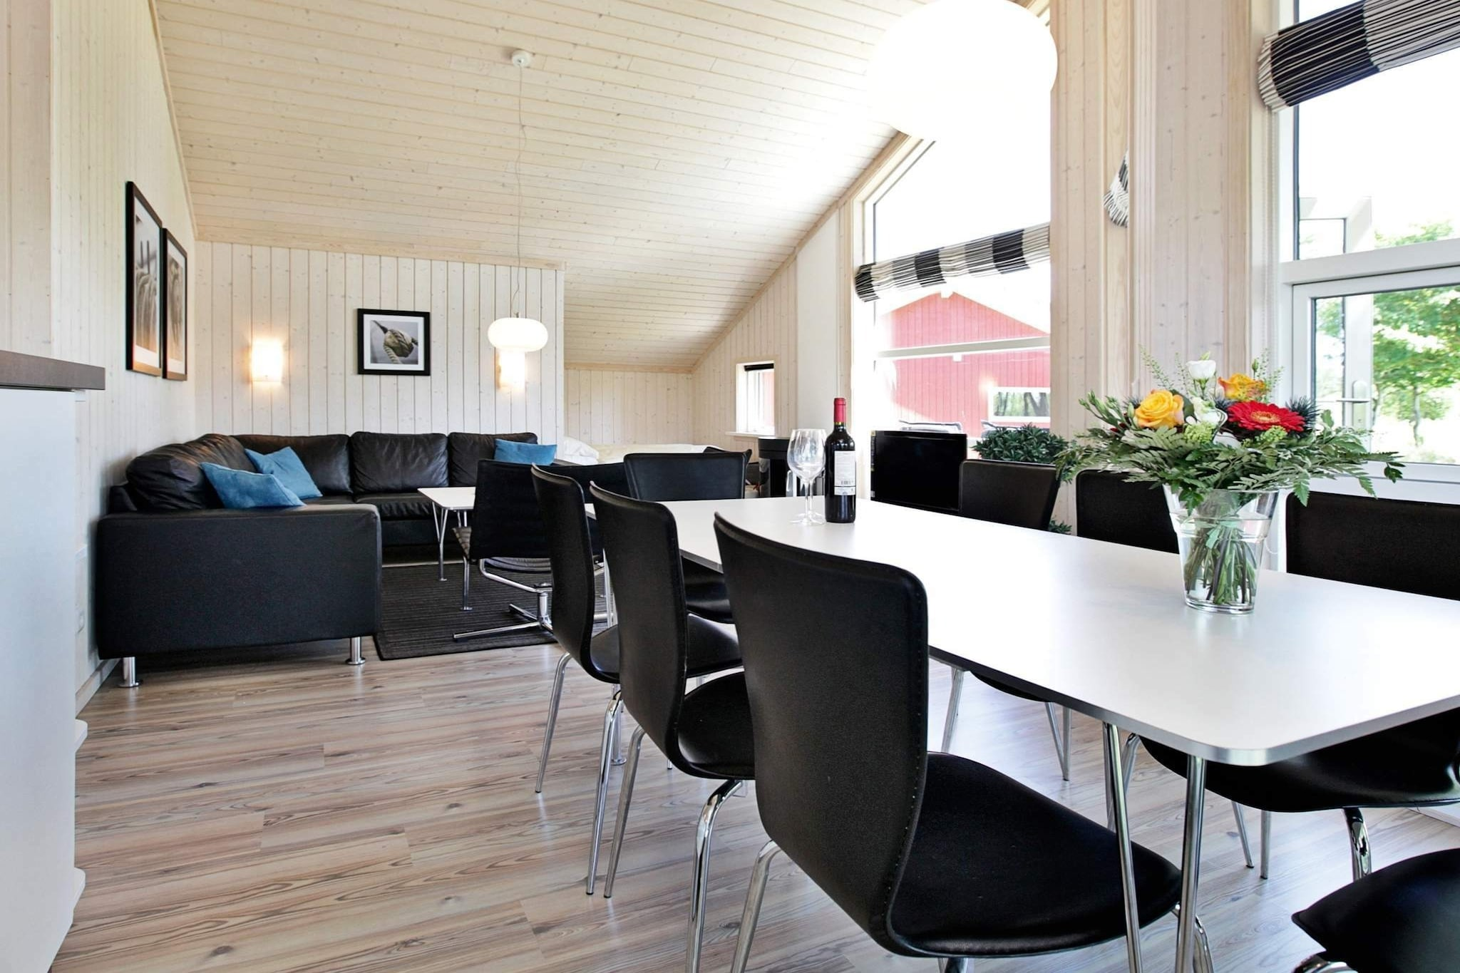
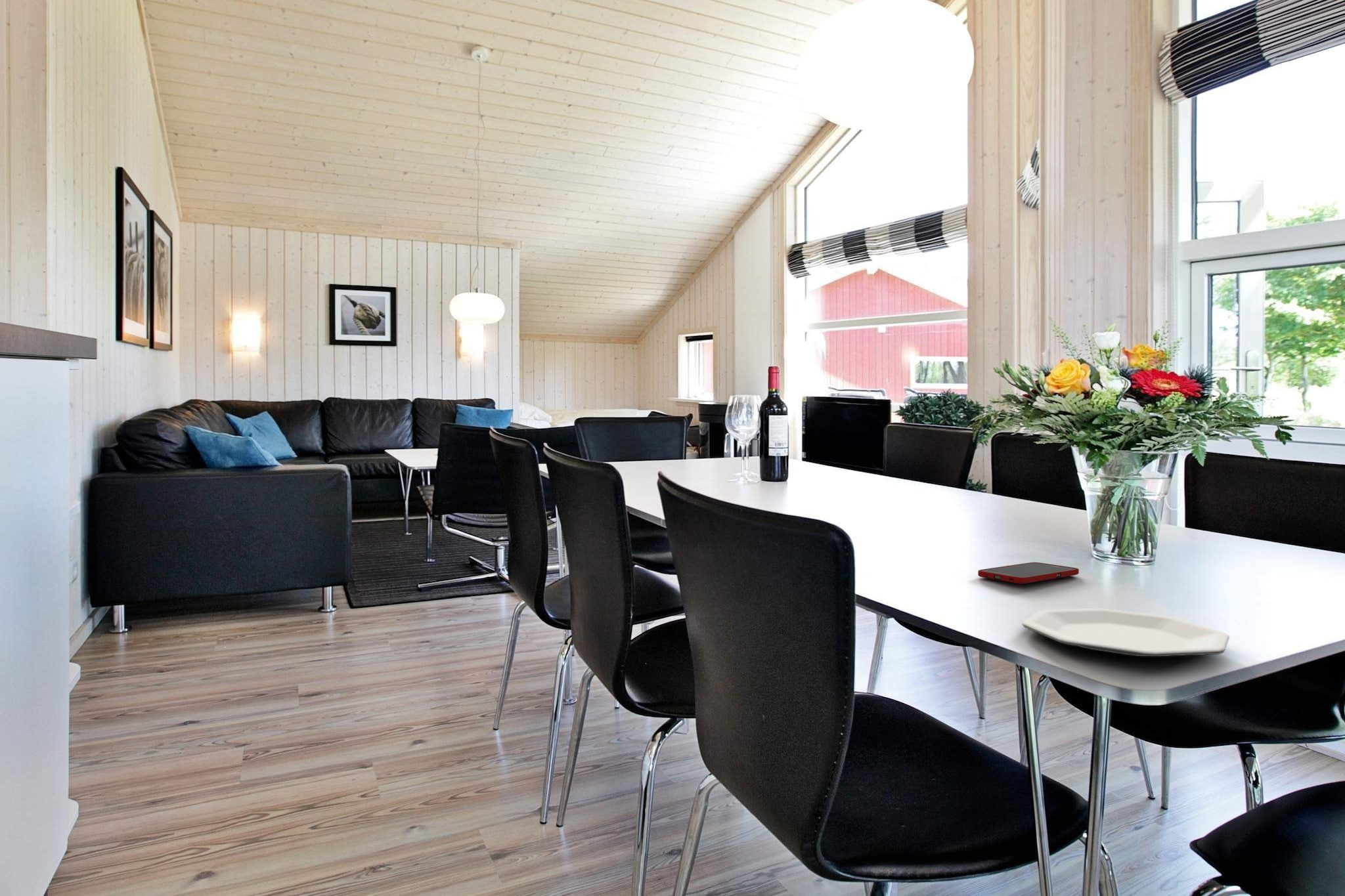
+ plate [1021,608,1230,657]
+ cell phone [977,562,1080,584]
